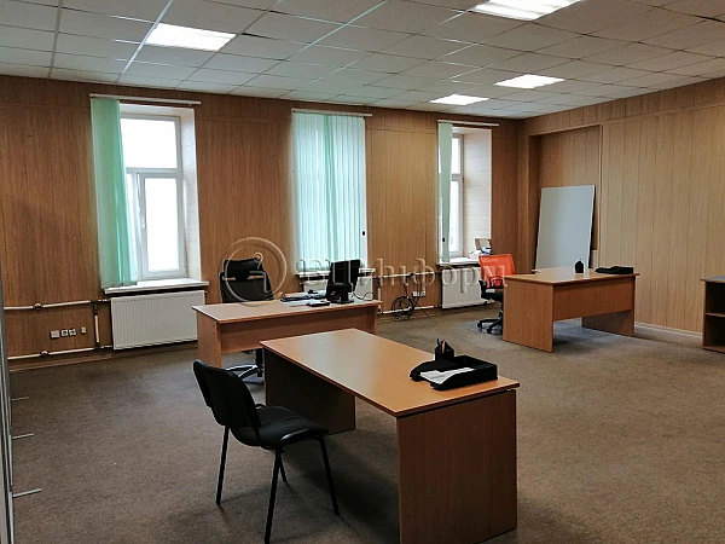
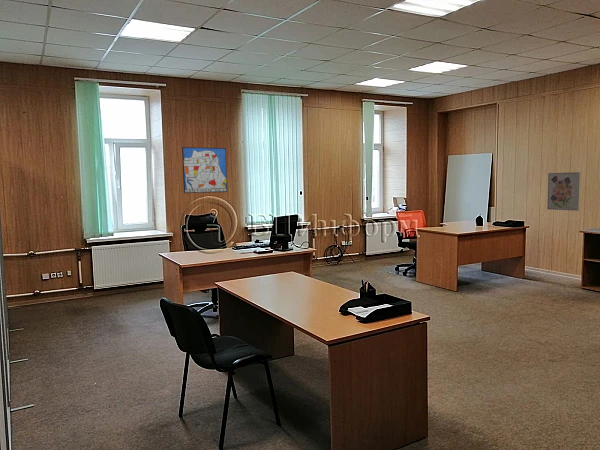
+ wall art [181,146,228,194]
+ wall art [546,171,581,212]
